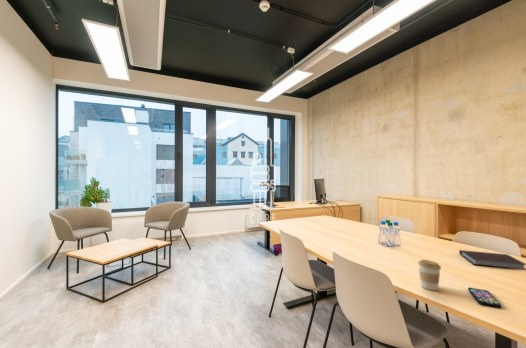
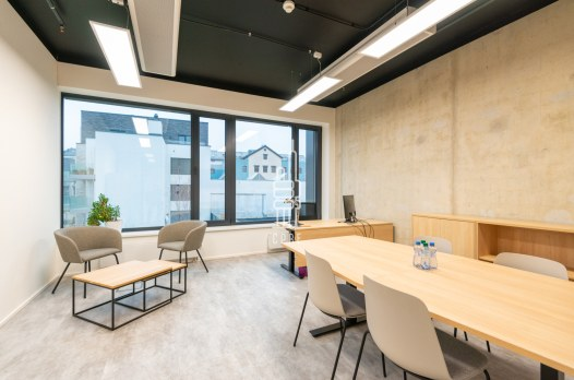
- notebook [458,249,526,271]
- smartphone [467,287,502,308]
- coffee cup [417,259,442,292]
